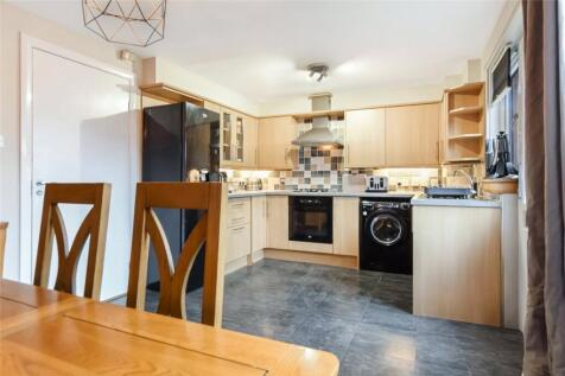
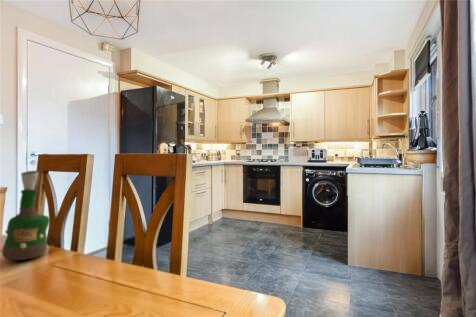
+ grog bottle [1,170,51,261]
